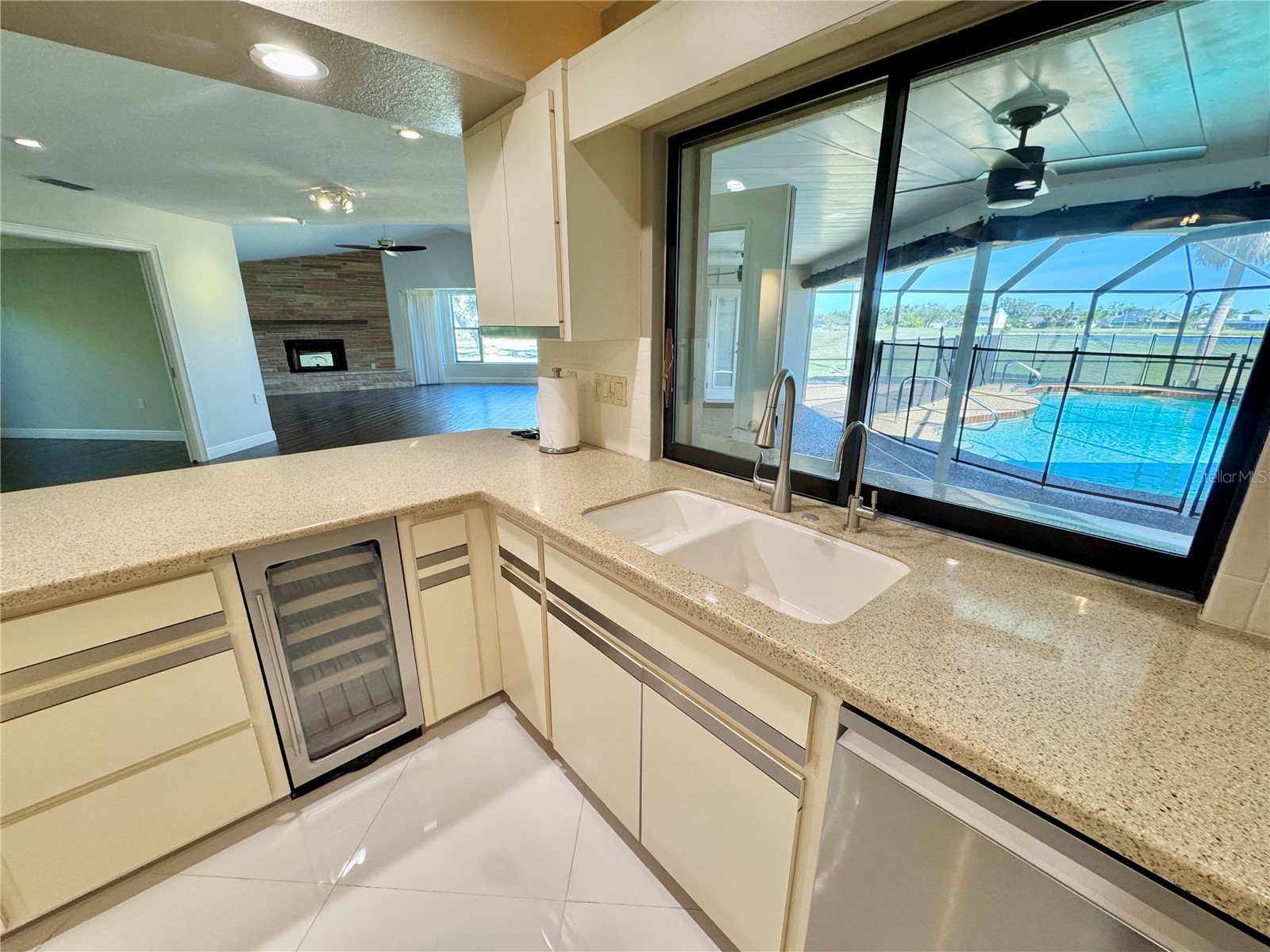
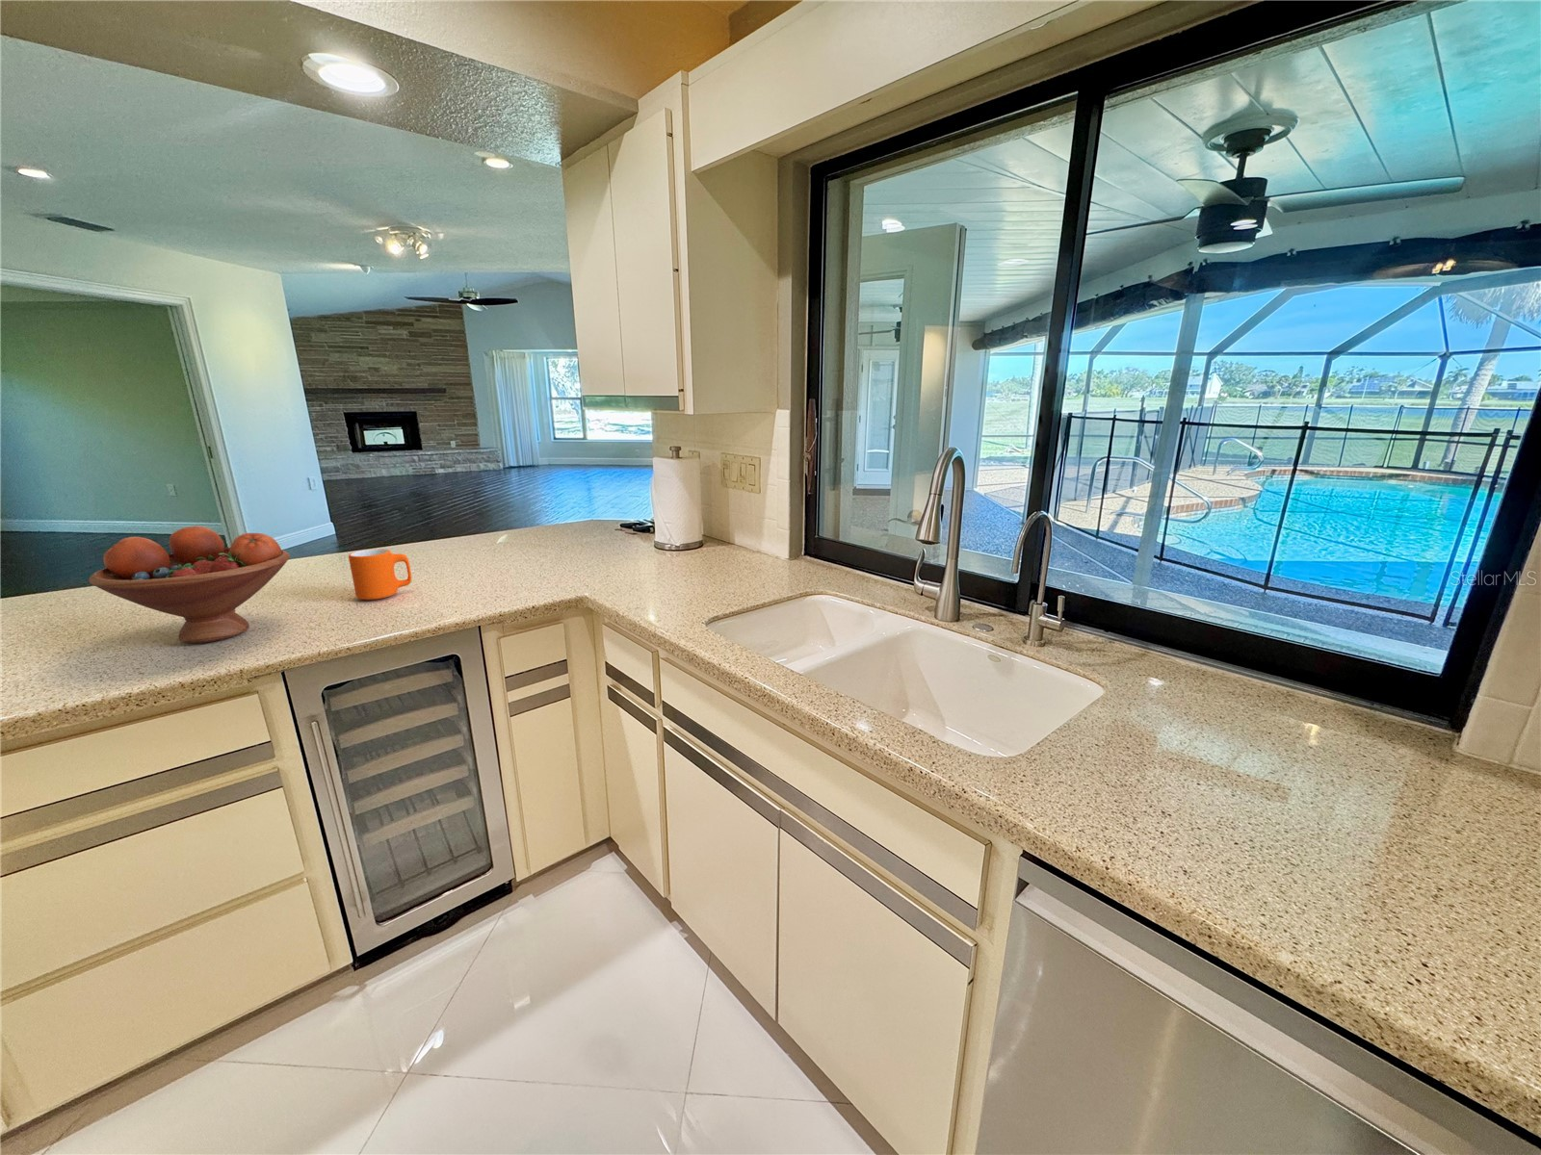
+ mug [348,547,413,601]
+ fruit bowl [89,525,291,644]
